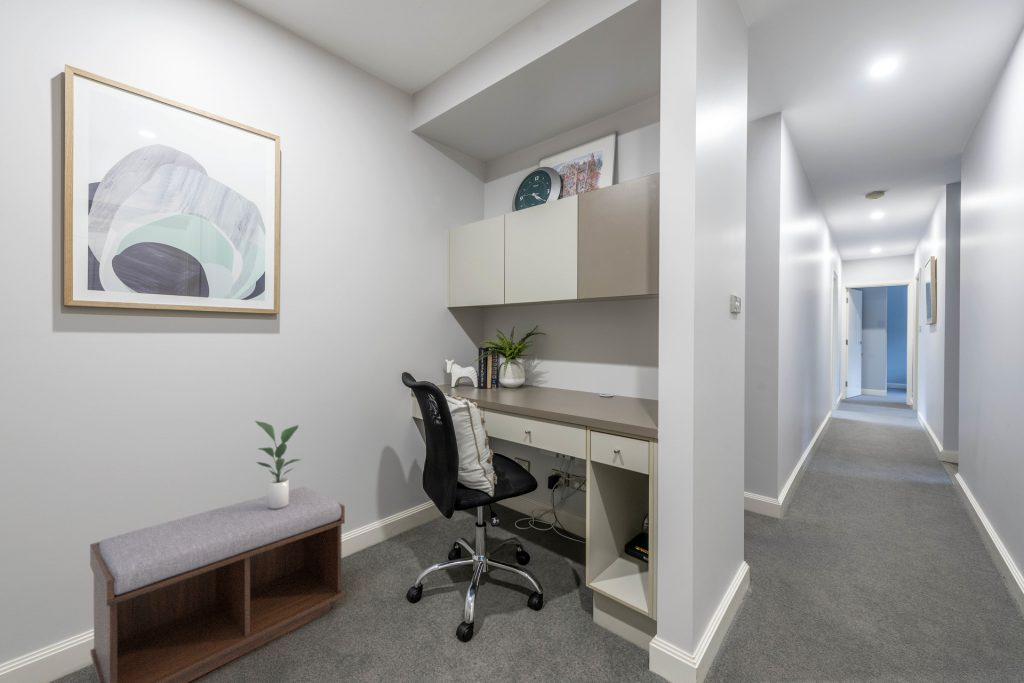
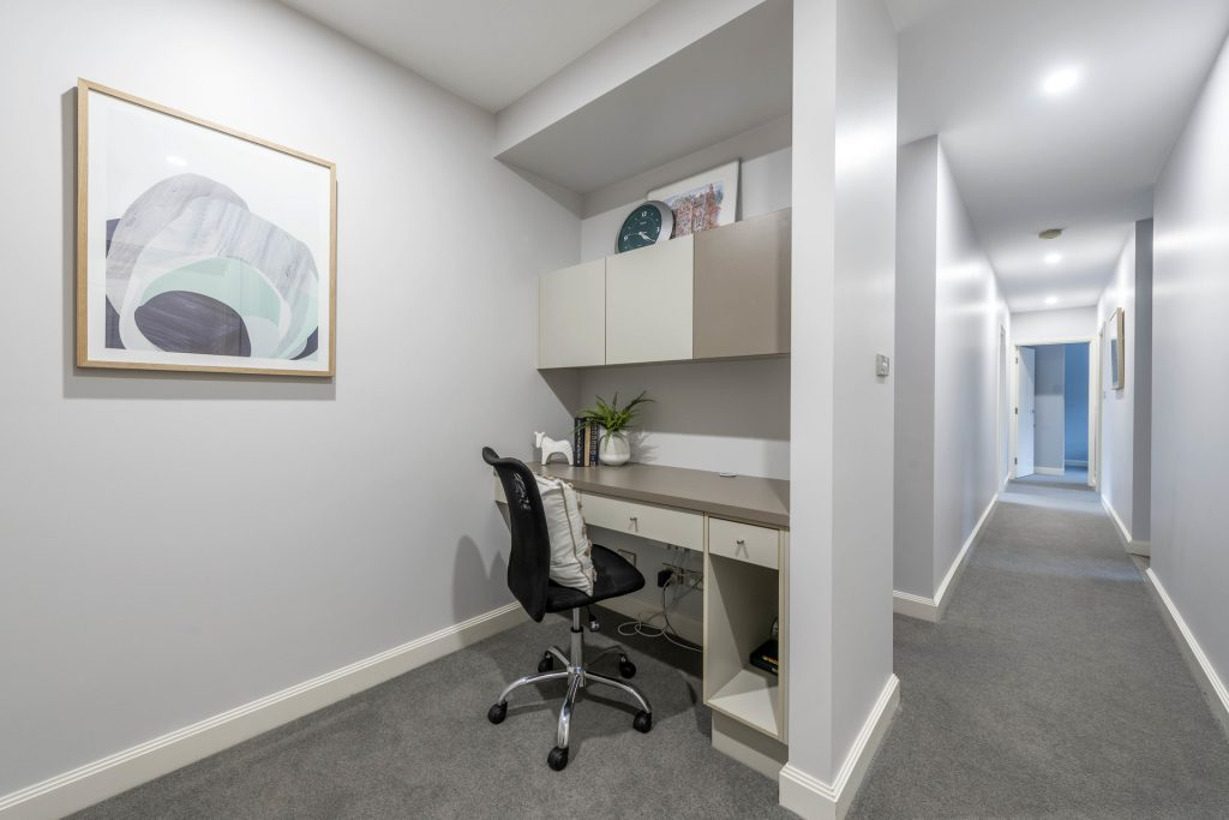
- bench [89,486,346,683]
- potted plant [254,420,301,509]
